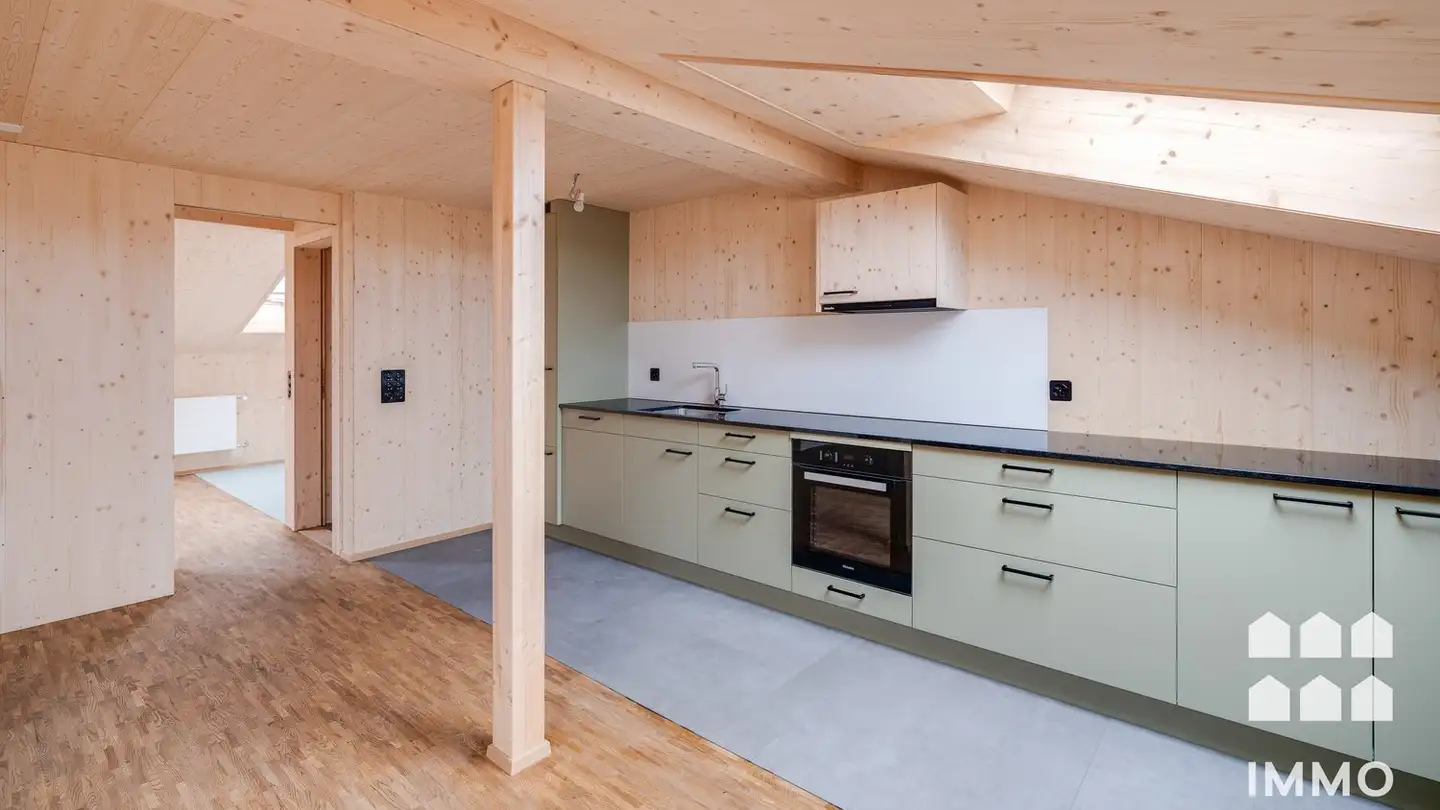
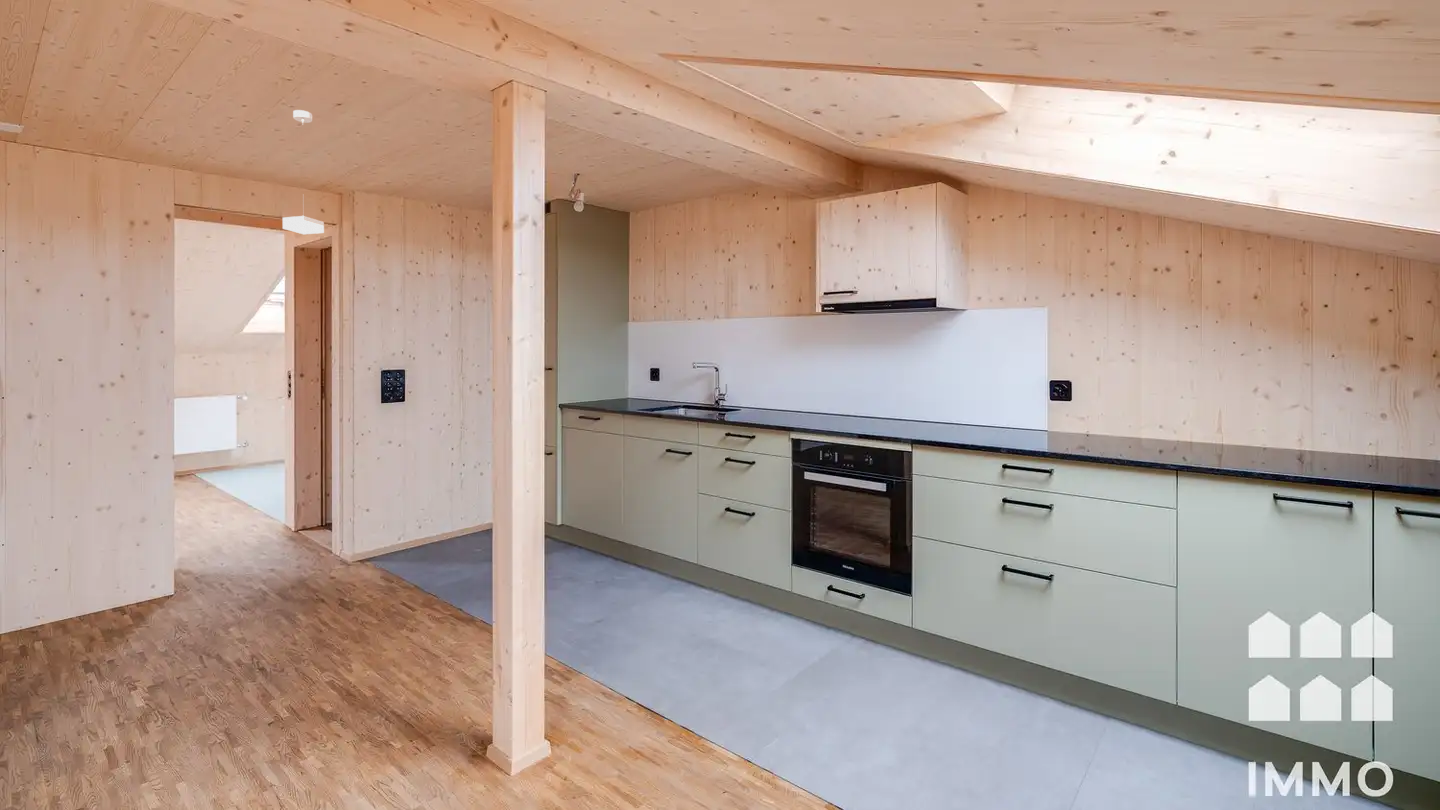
+ pendant lamp [282,109,325,235]
